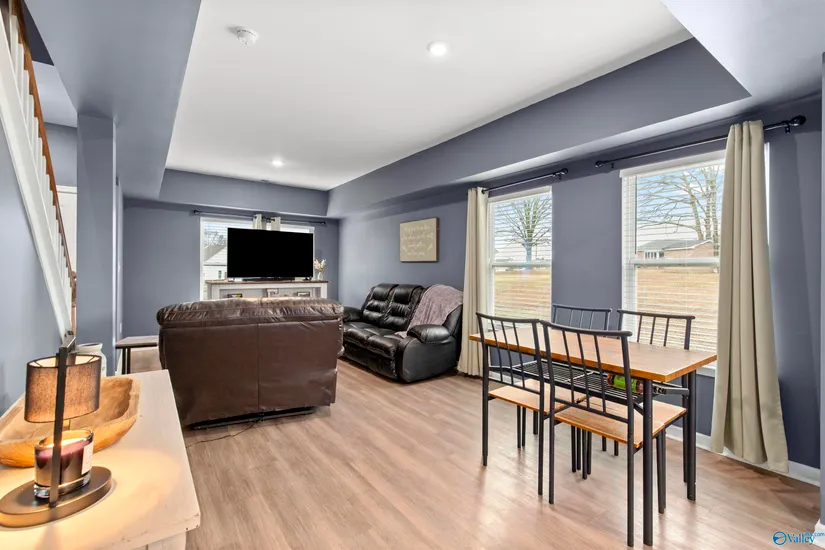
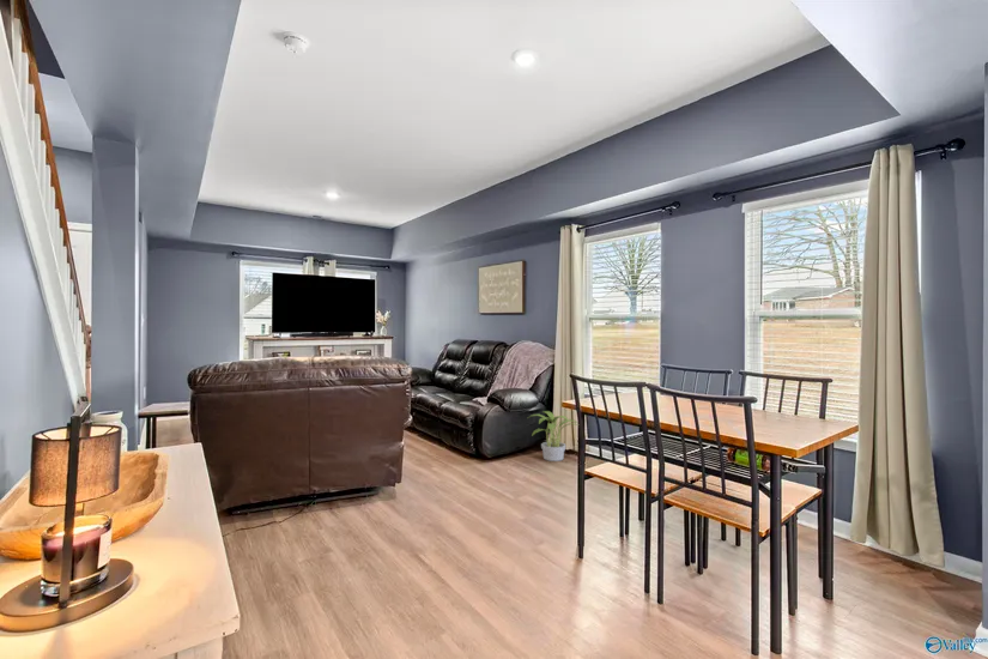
+ potted plant [527,410,578,462]
